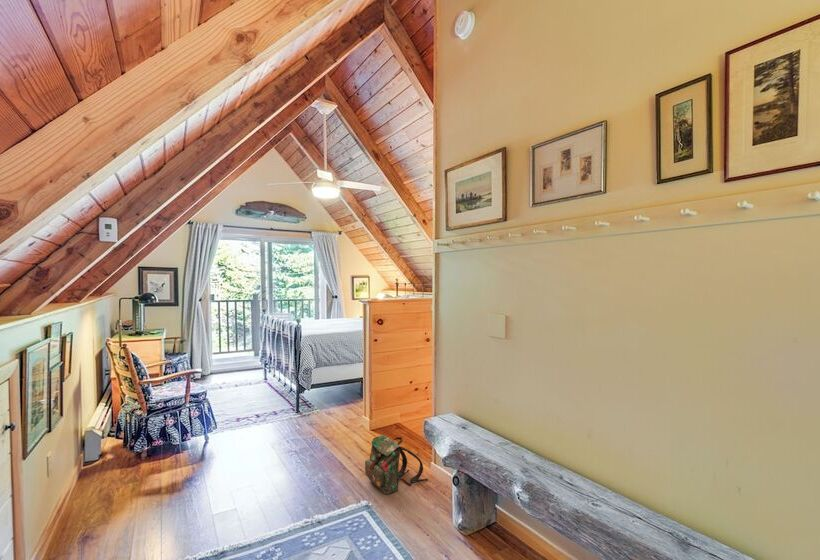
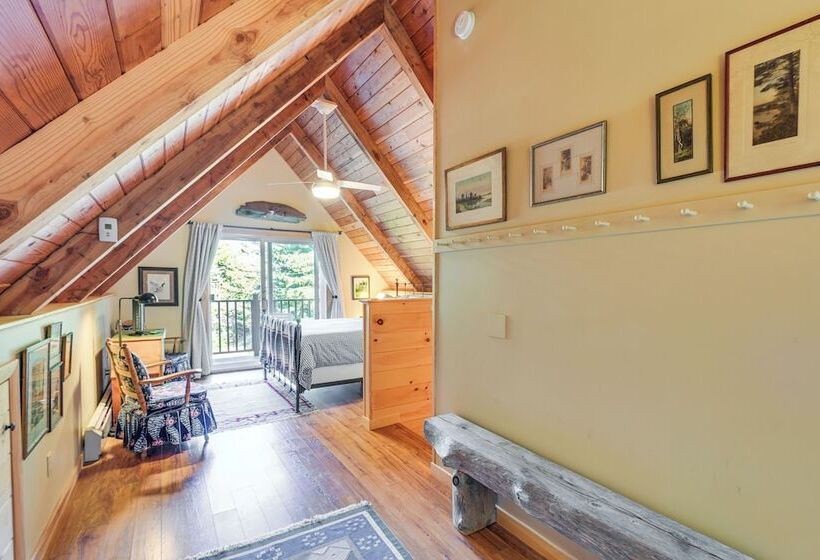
- backpack [364,434,429,495]
